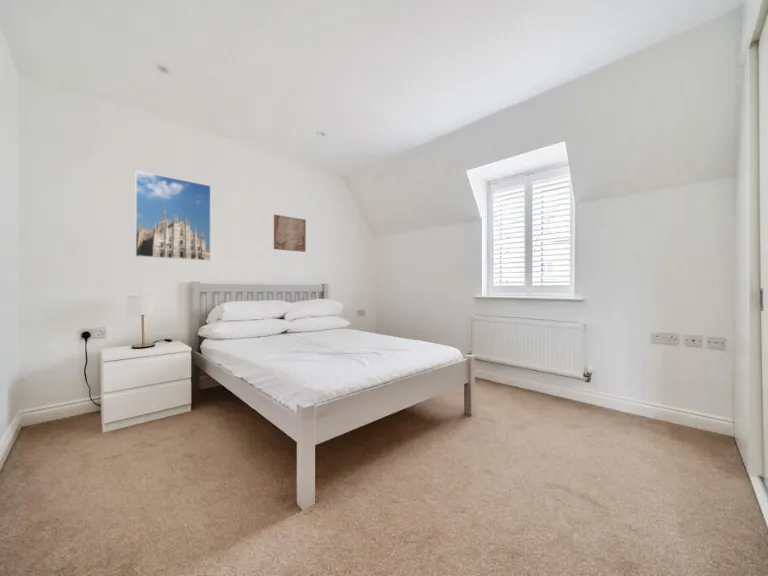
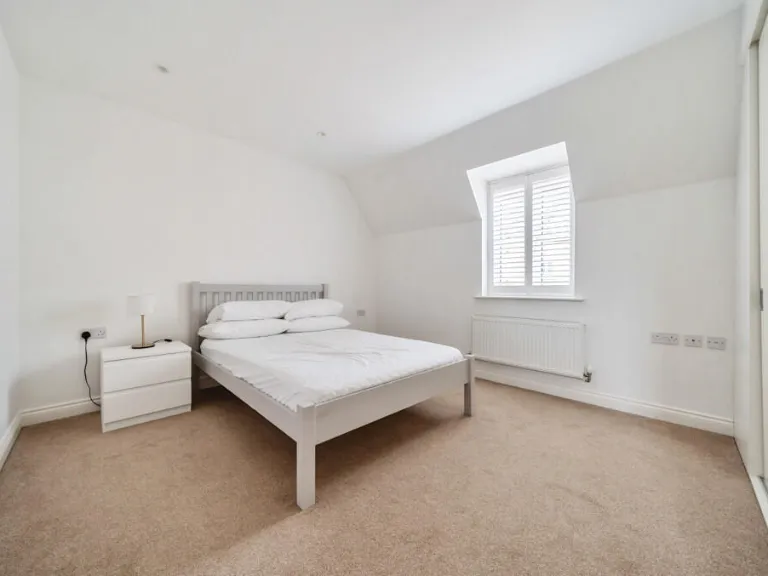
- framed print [134,170,212,262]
- wall art [273,214,307,253]
